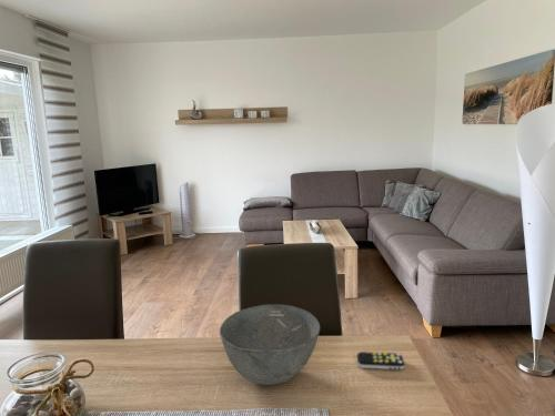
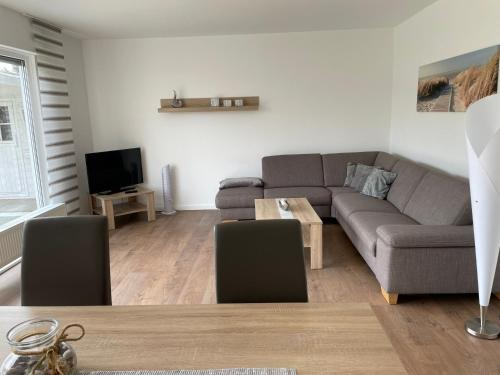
- remote control [356,351,405,371]
- bowl [219,303,321,386]
